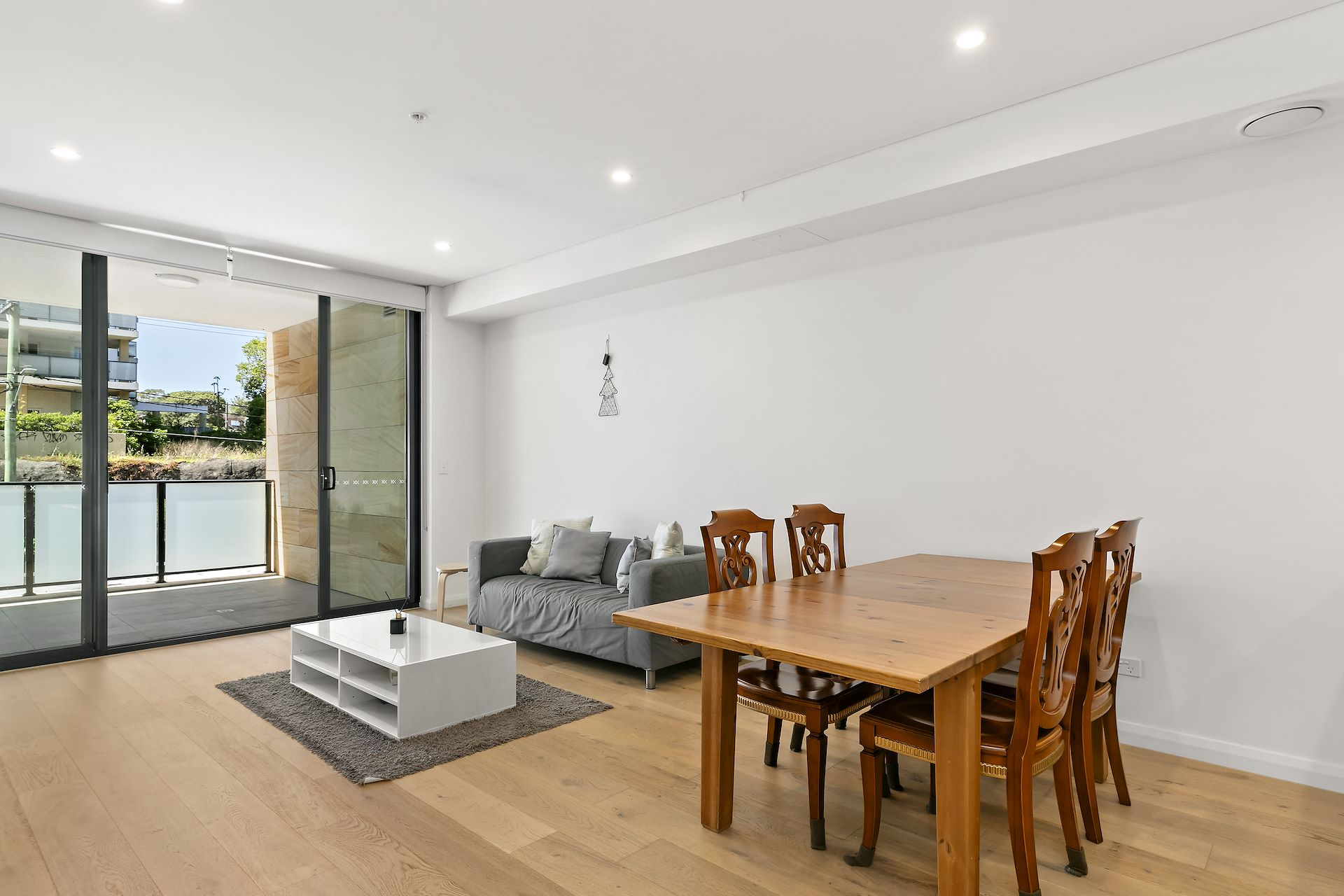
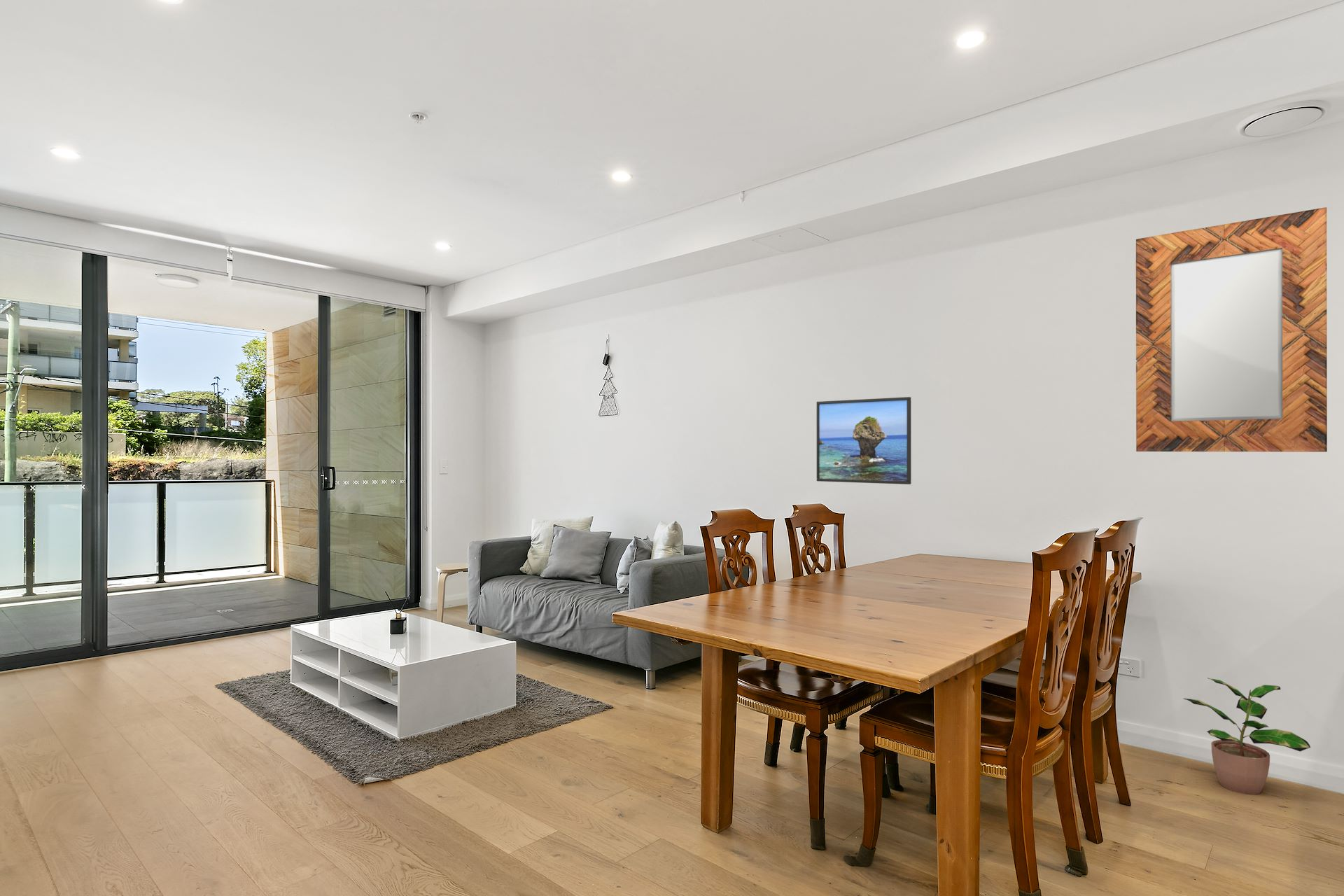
+ potted plant [1183,677,1311,795]
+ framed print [816,396,912,485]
+ home mirror [1135,207,1328,453]
